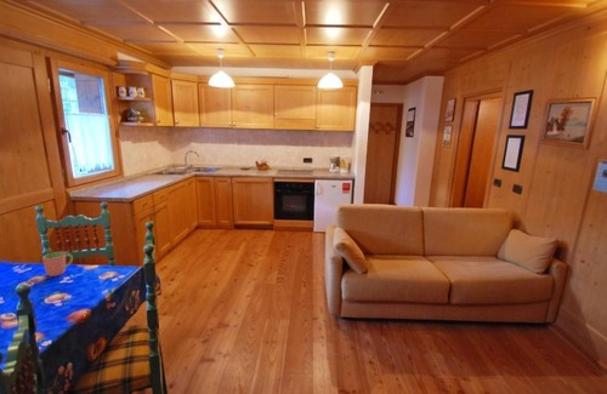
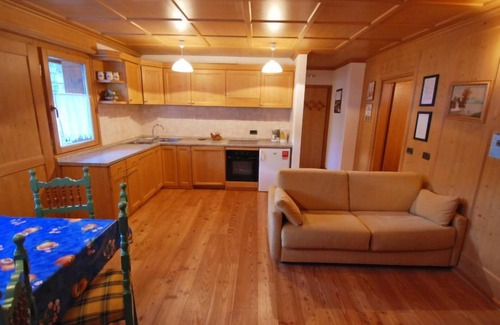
- cup [41,251,74,278]
